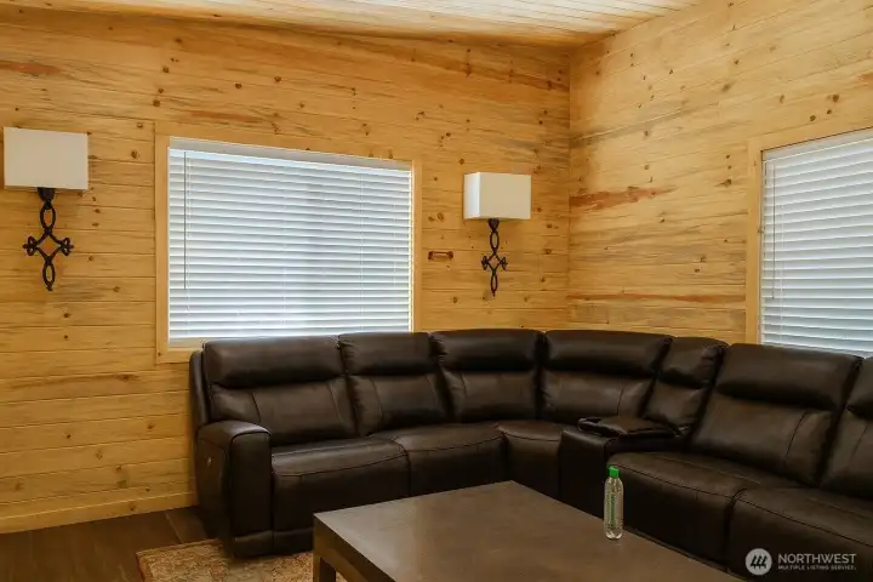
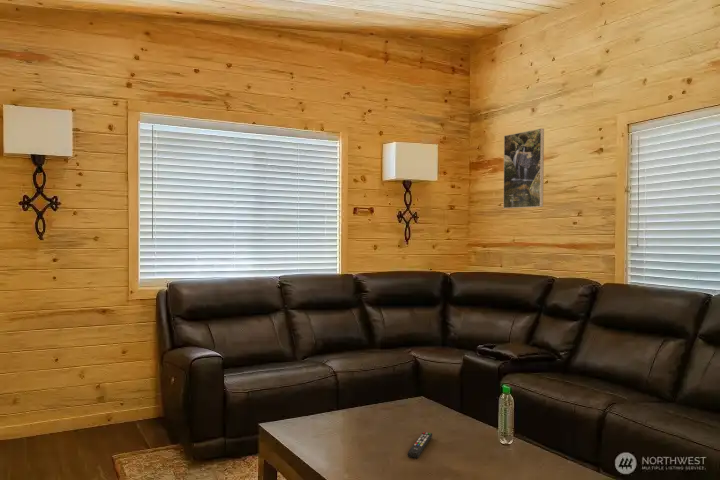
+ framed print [502,127,545,209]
+ remote control [407,431,433,459]
